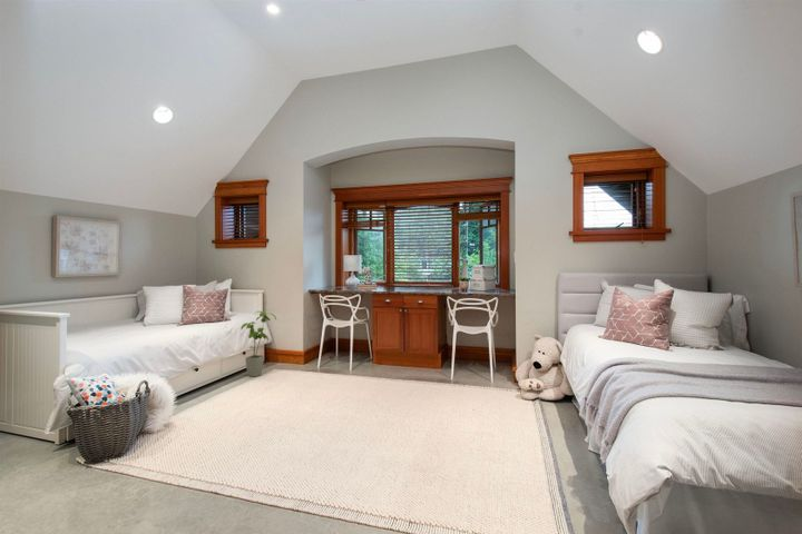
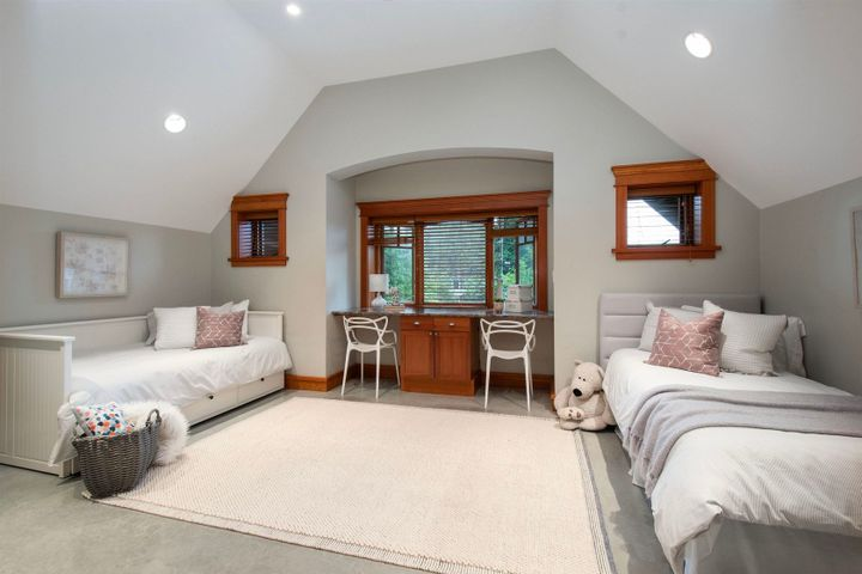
- house plant [241,310,277,377]
